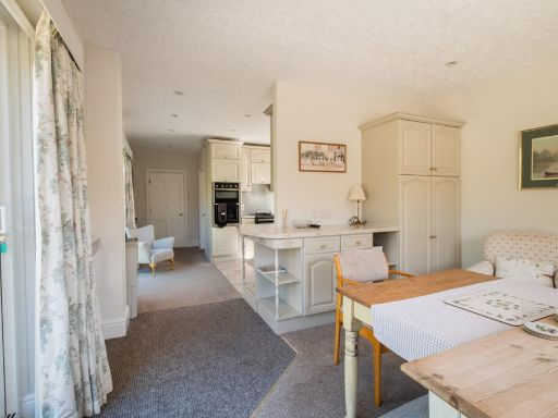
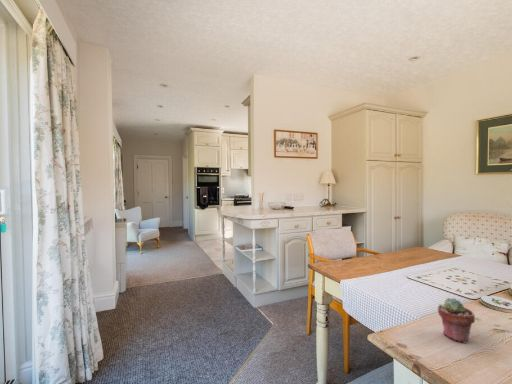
+ potted succulent [437,297,476,344]
